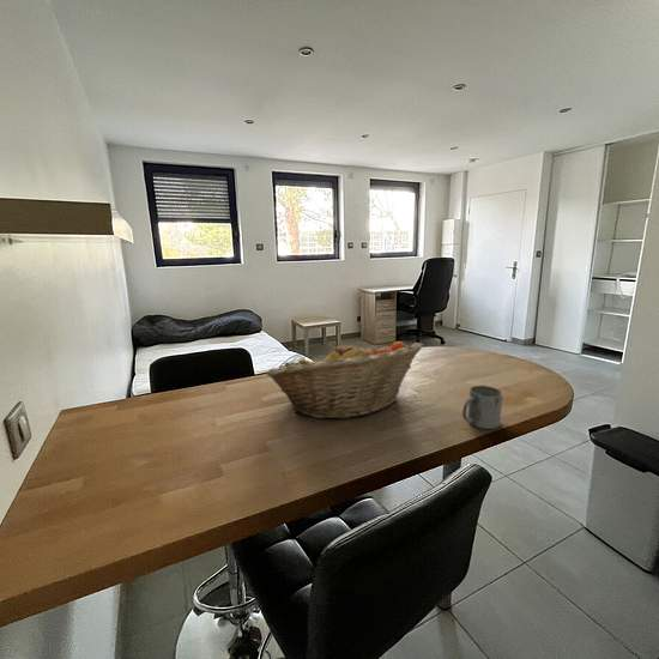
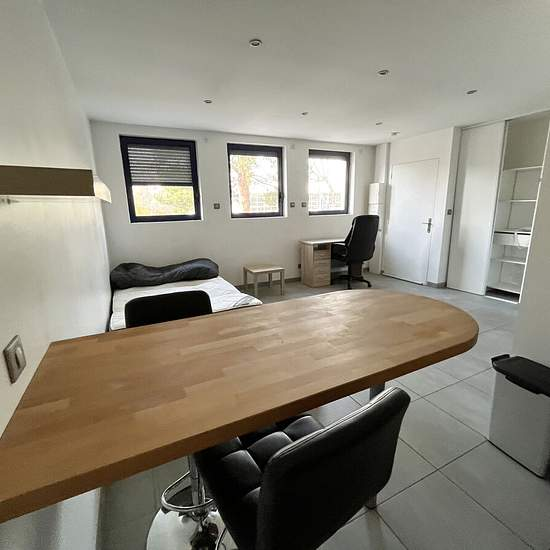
- fruit basket [265,340,424,419]
- mug [461,385,504,430]
